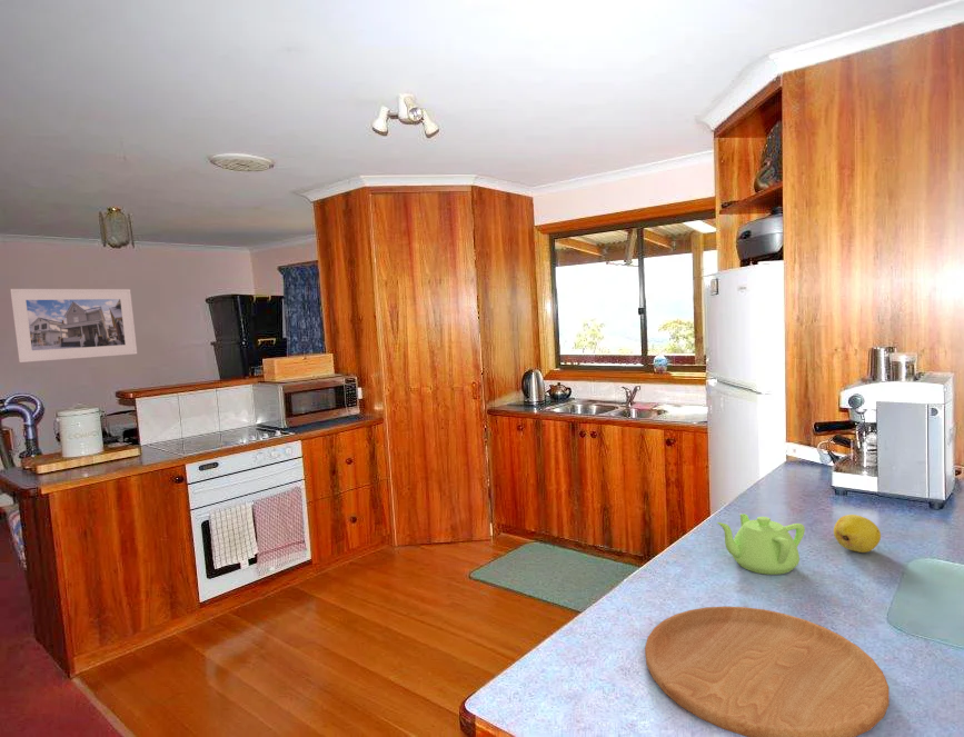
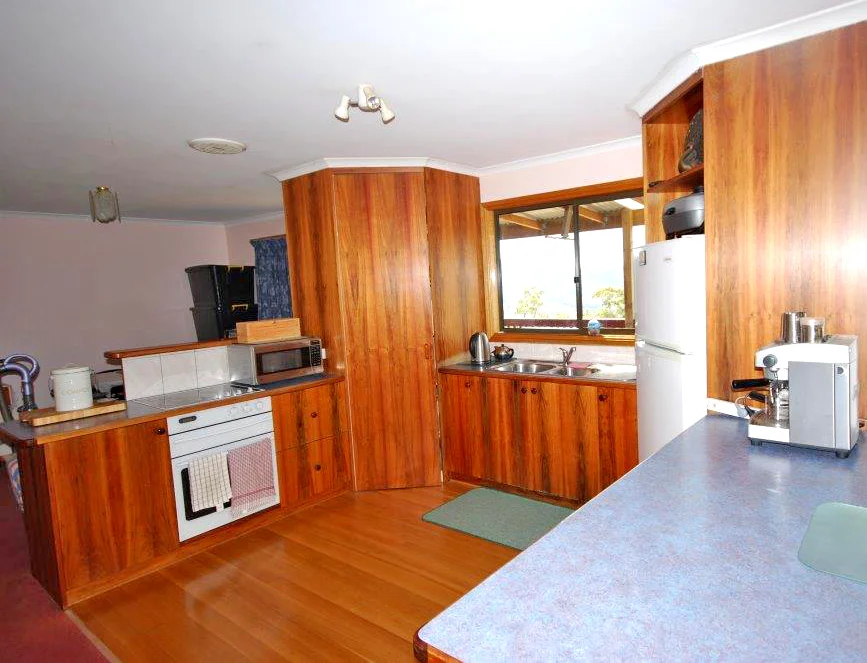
- fruit [833,514,882,554]
- cutting board [644,606,891,737]
- teapot [716,512,806,576]
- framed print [9,288,138,363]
